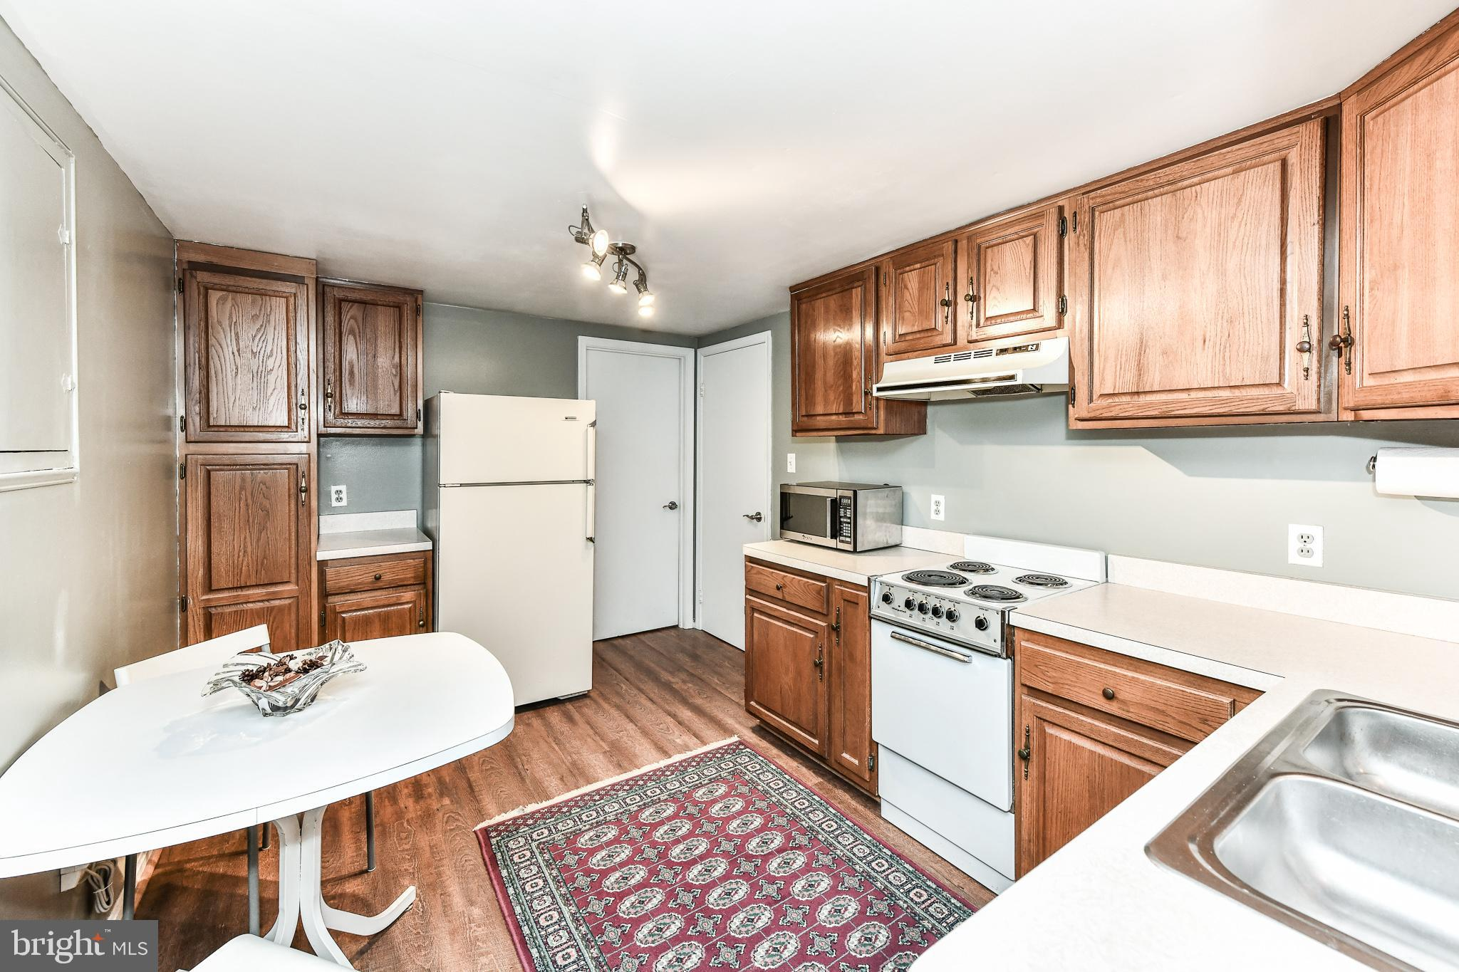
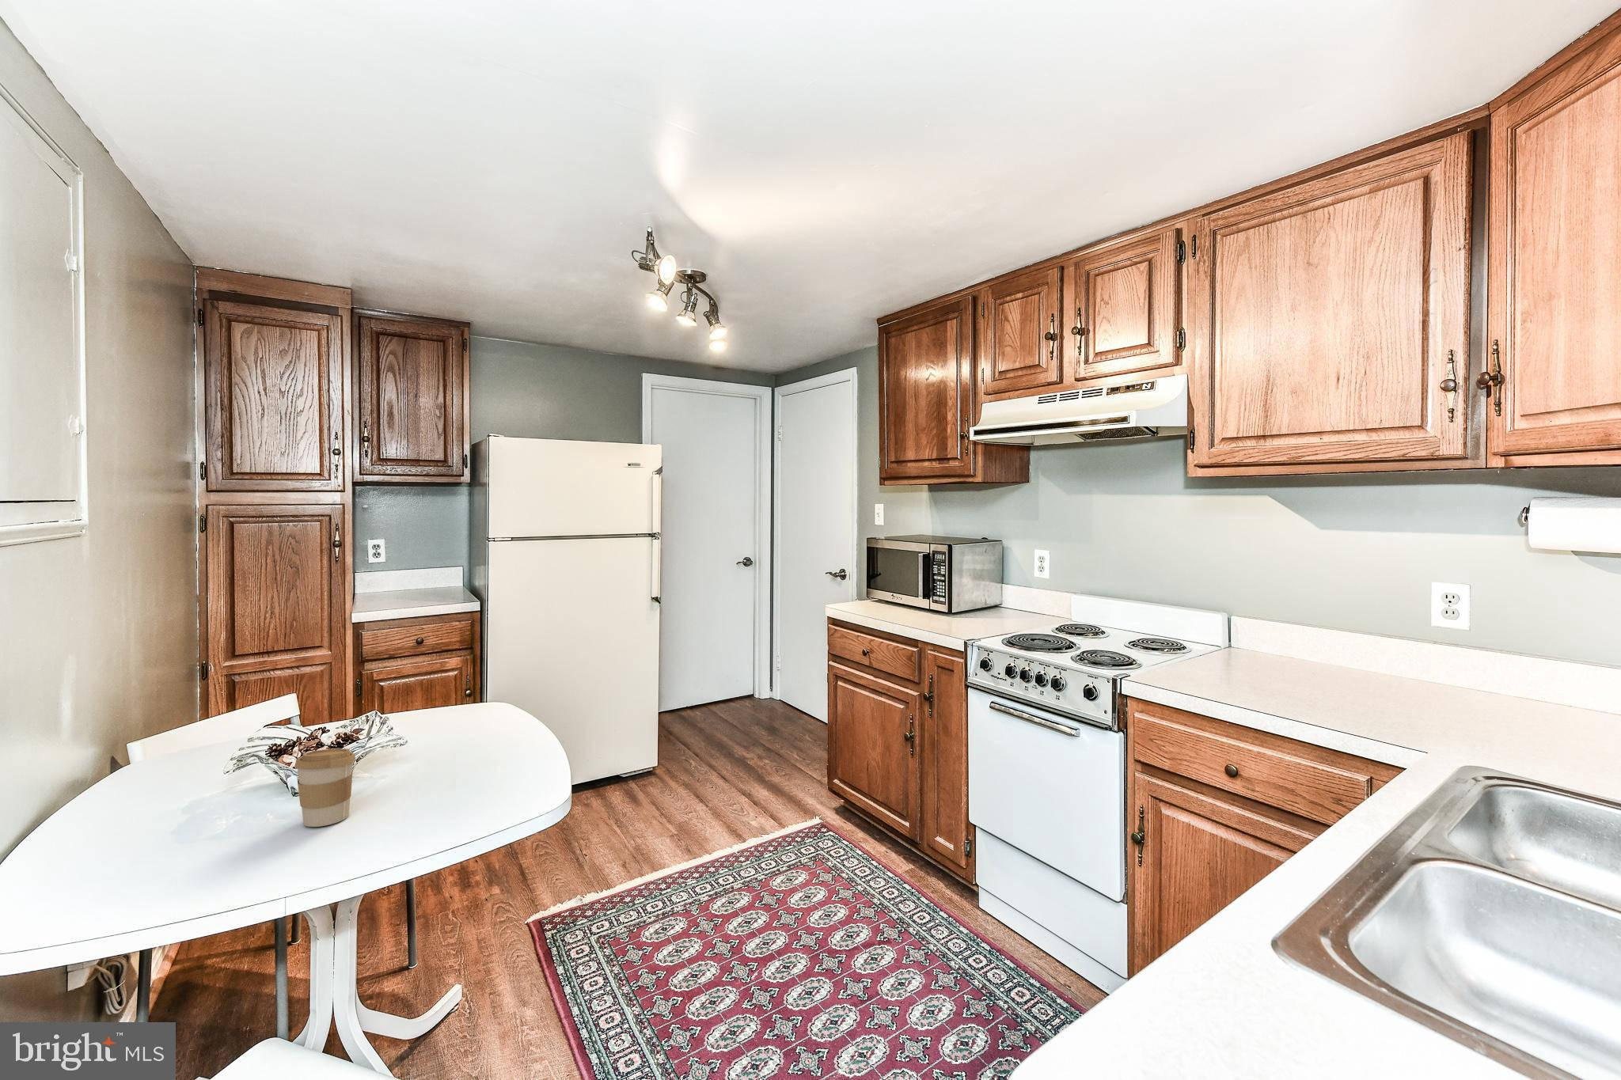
+ coffee cup [294,747,357,828]
